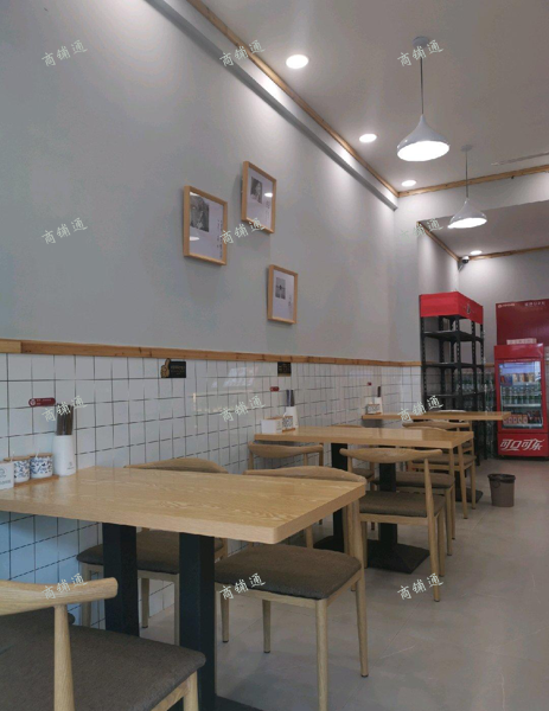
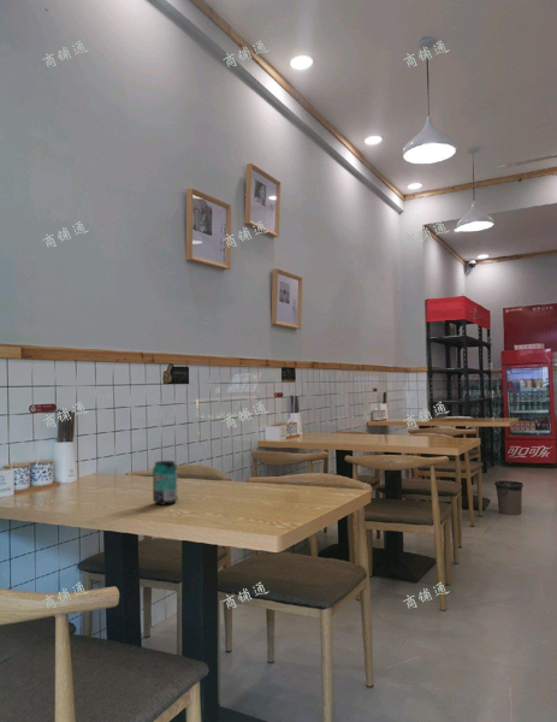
+ beverage can [152,460,178,505]
